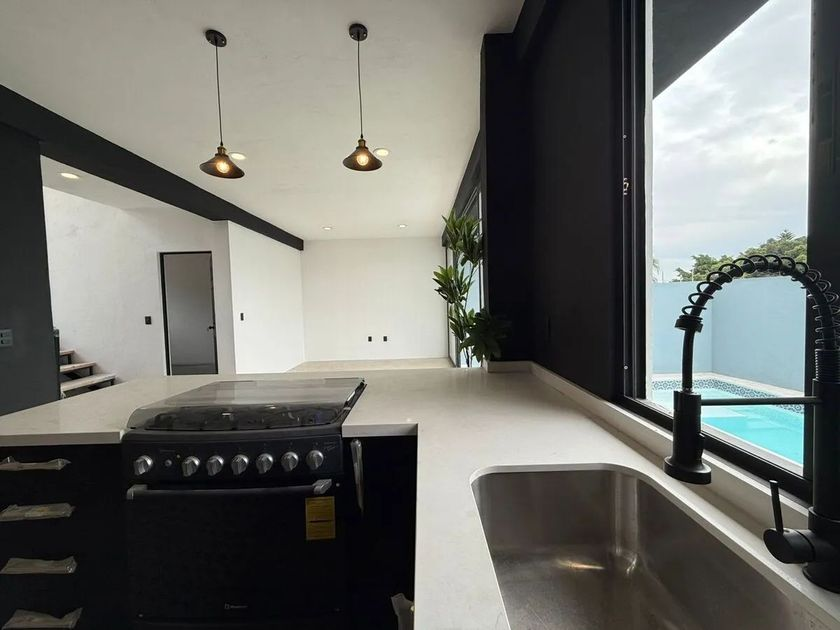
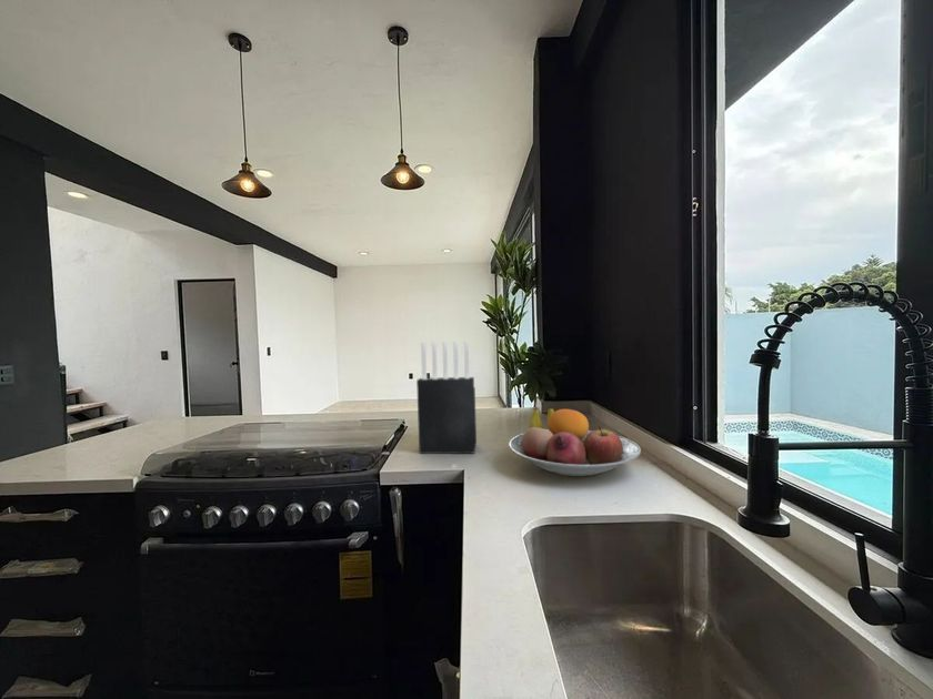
+ fruit bowl [508,407,642,478]
+ knife block [415,341,478,455]
